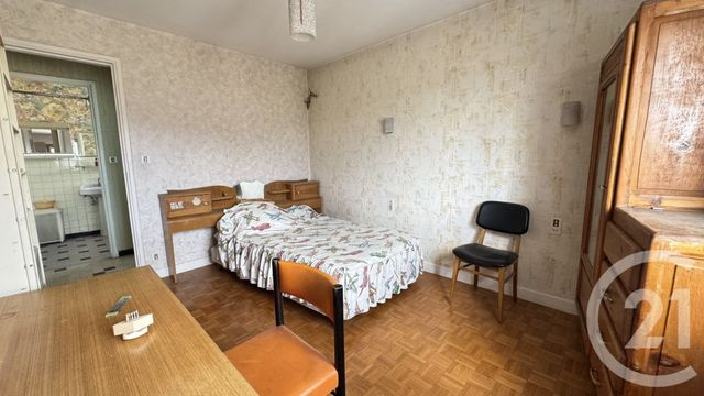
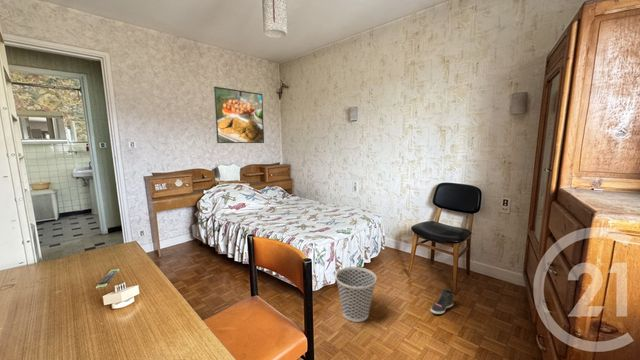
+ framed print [213,85,265,144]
+ sneaker [430,289,455,315]
+ wastebasket [335,266,378,323]
